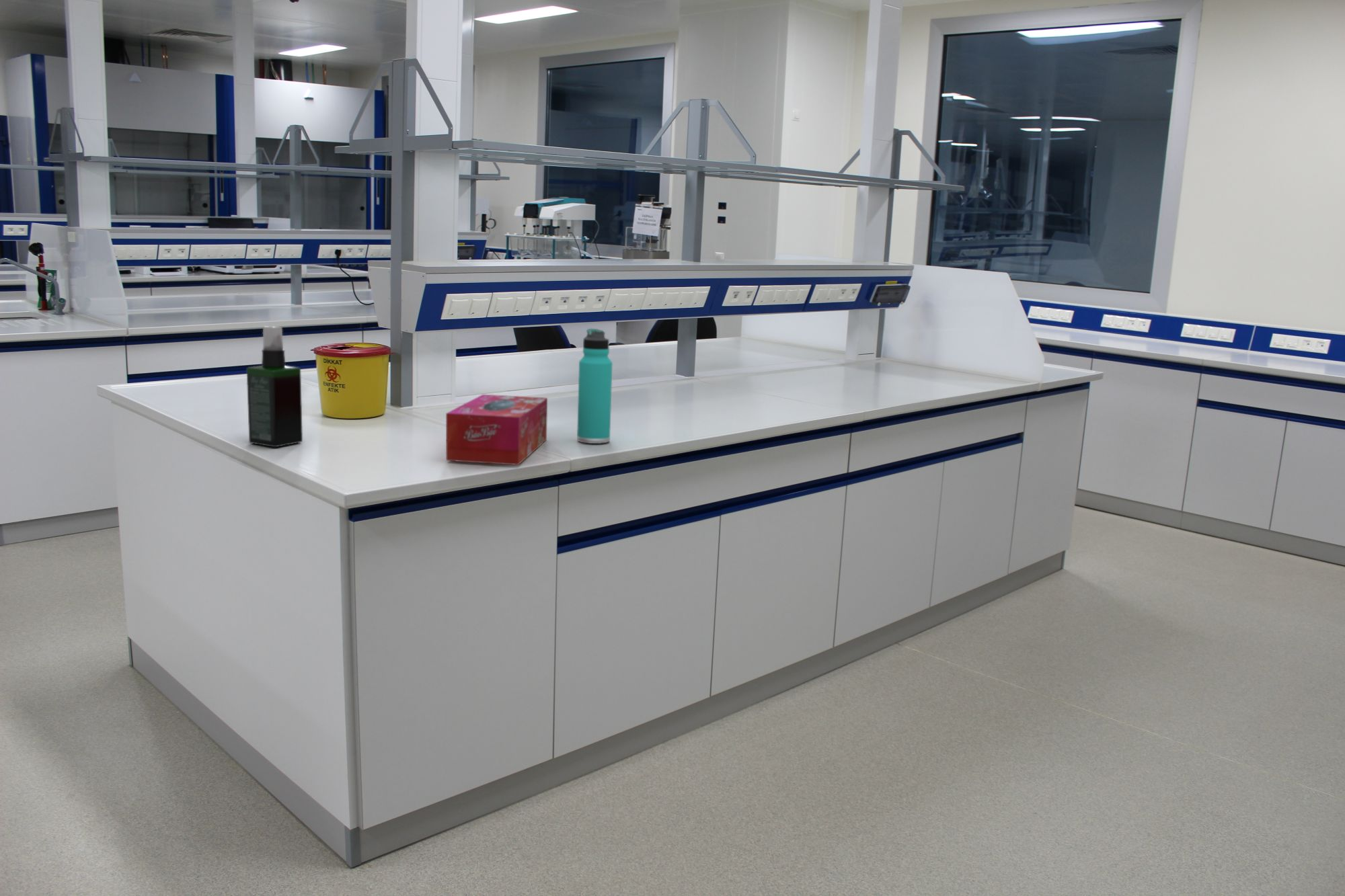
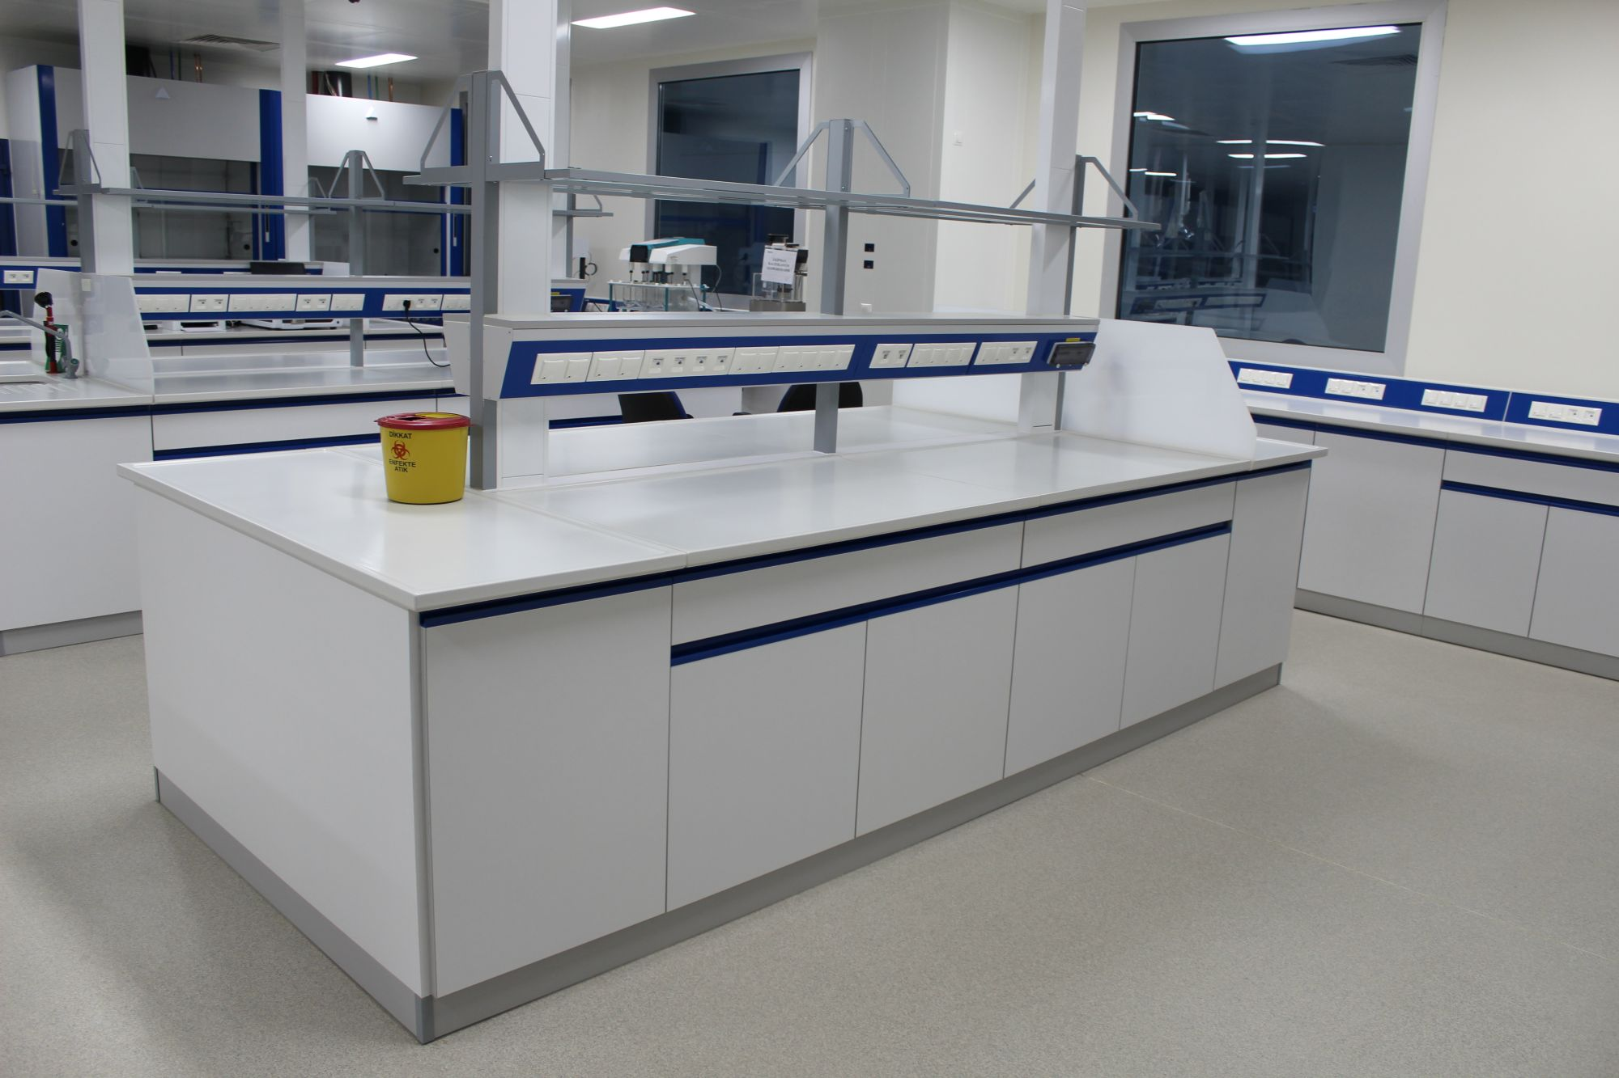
- spray bottle [246,325,303,448]
- tissue box [445,394,548,466]
- thermos bottle [576,328,613,444]
